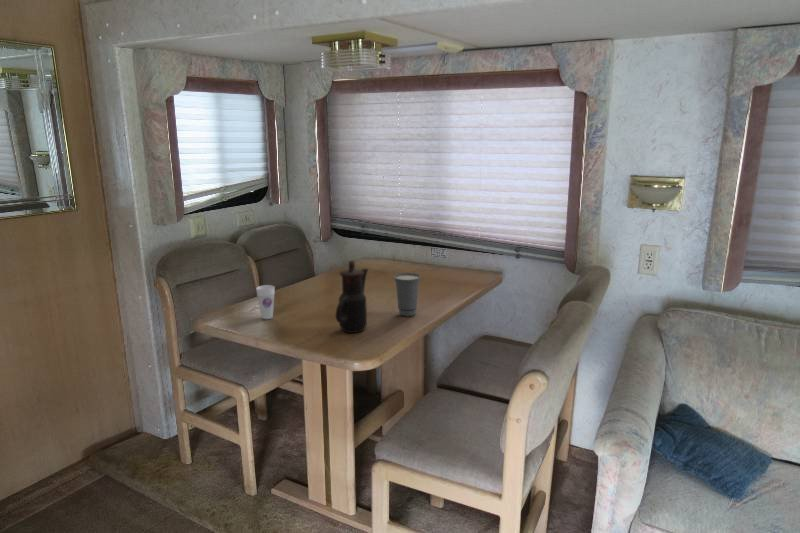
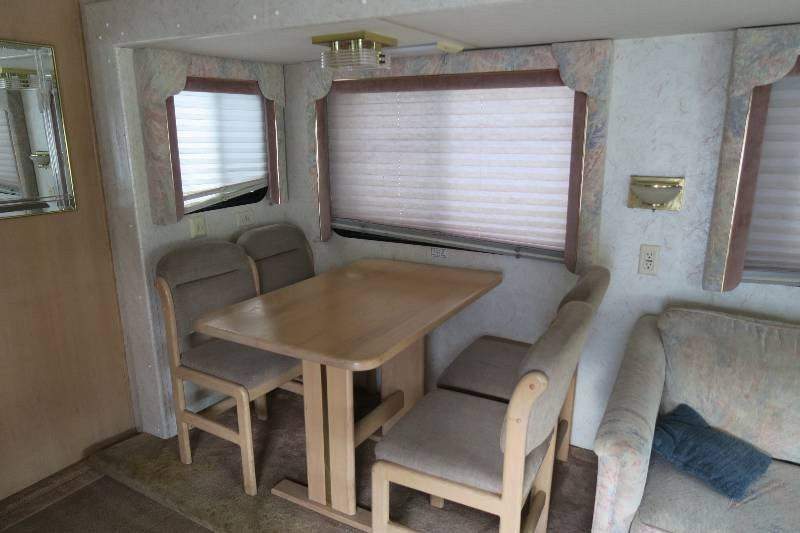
- teapot [335,259,370,334]
- cup [255,284,276,320]
- cup [392,272,422,317]
